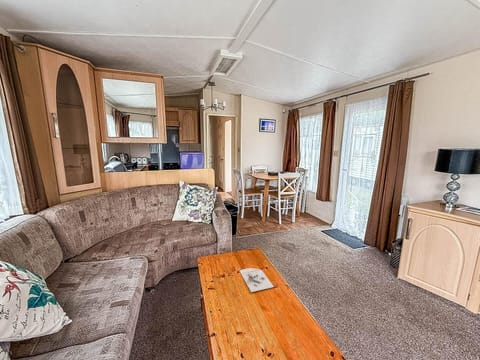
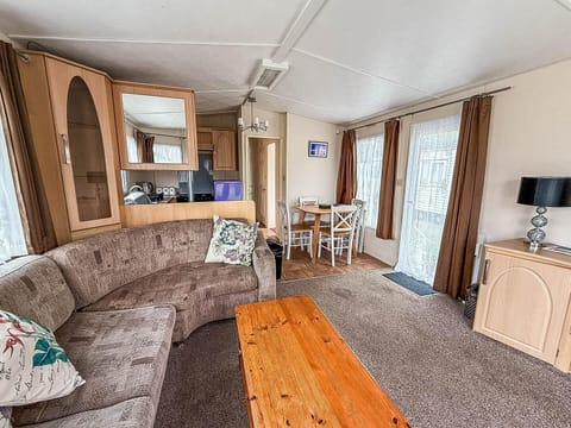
- architectural model [238,267,275,293]
